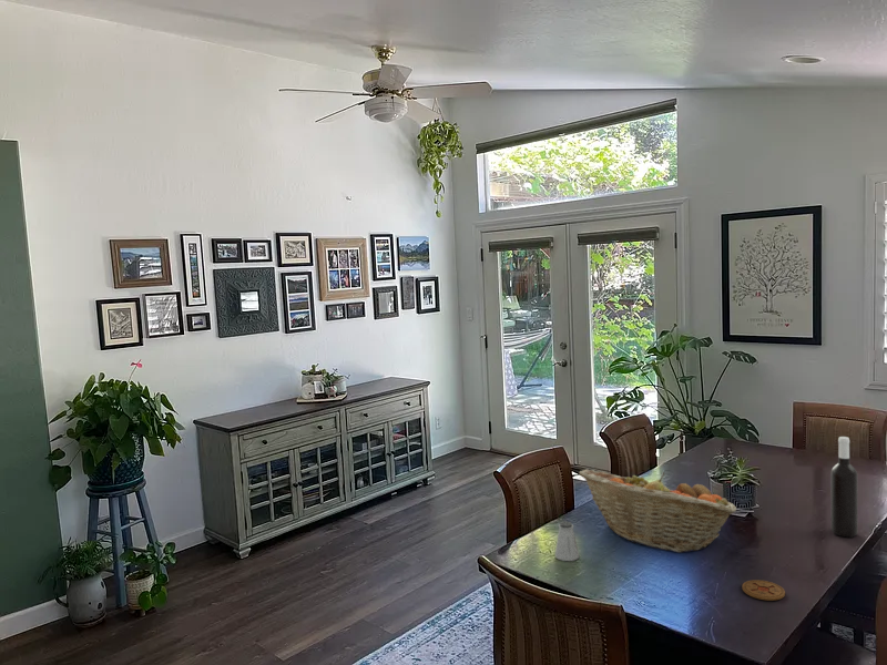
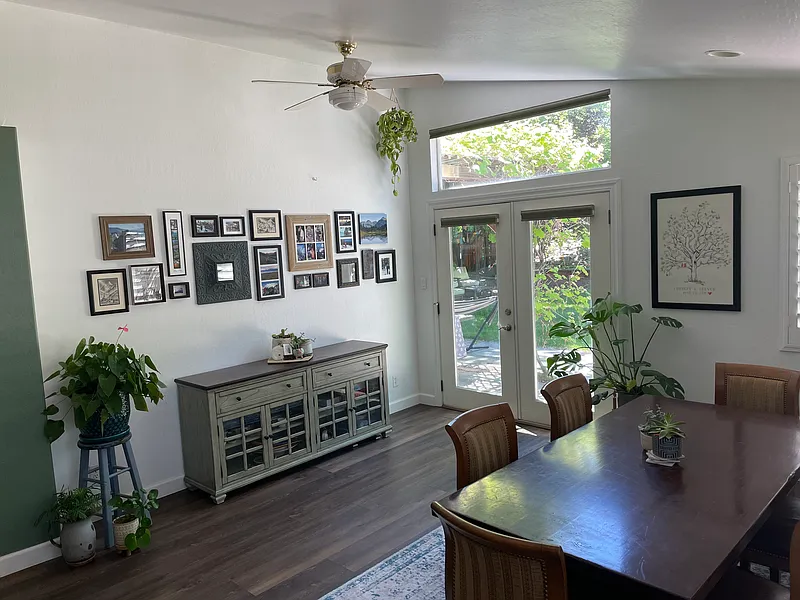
- fruit basket [579,468,737,554]
- wine bottle [830,436,858,539]
- saltshaker [554,520,580,562]
- coaster [741,579,786,602]
